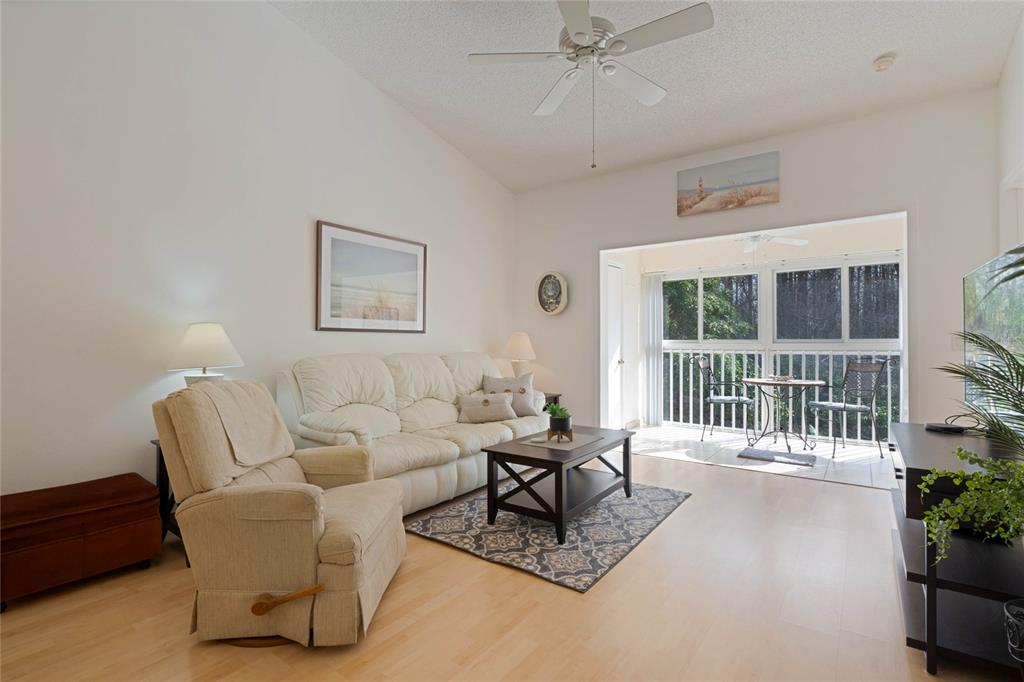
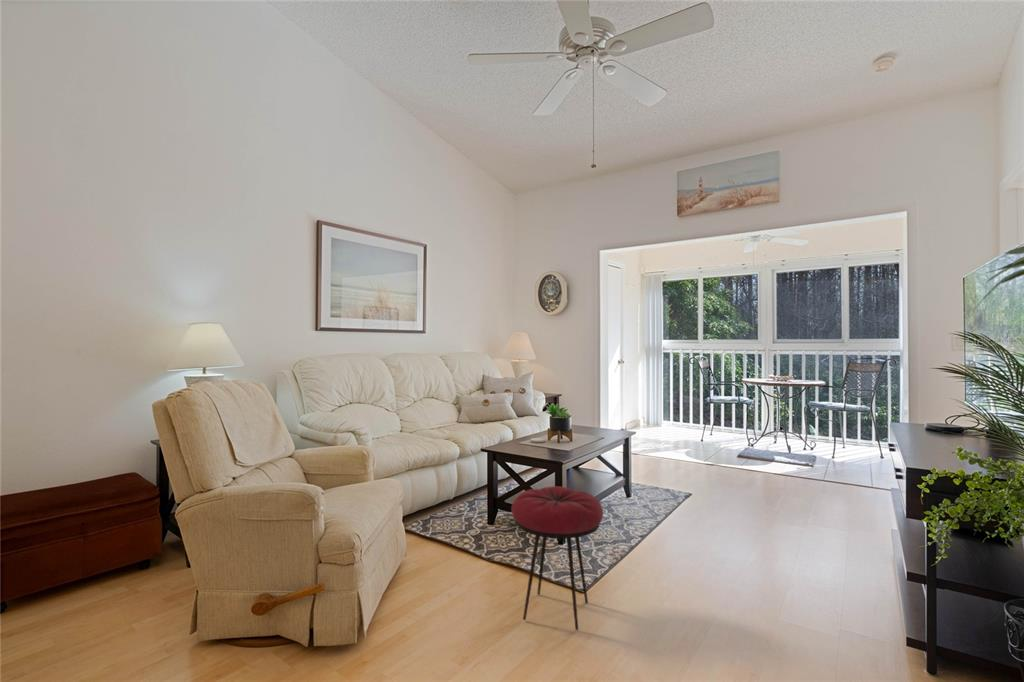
+ stool [510,485,604,631]
